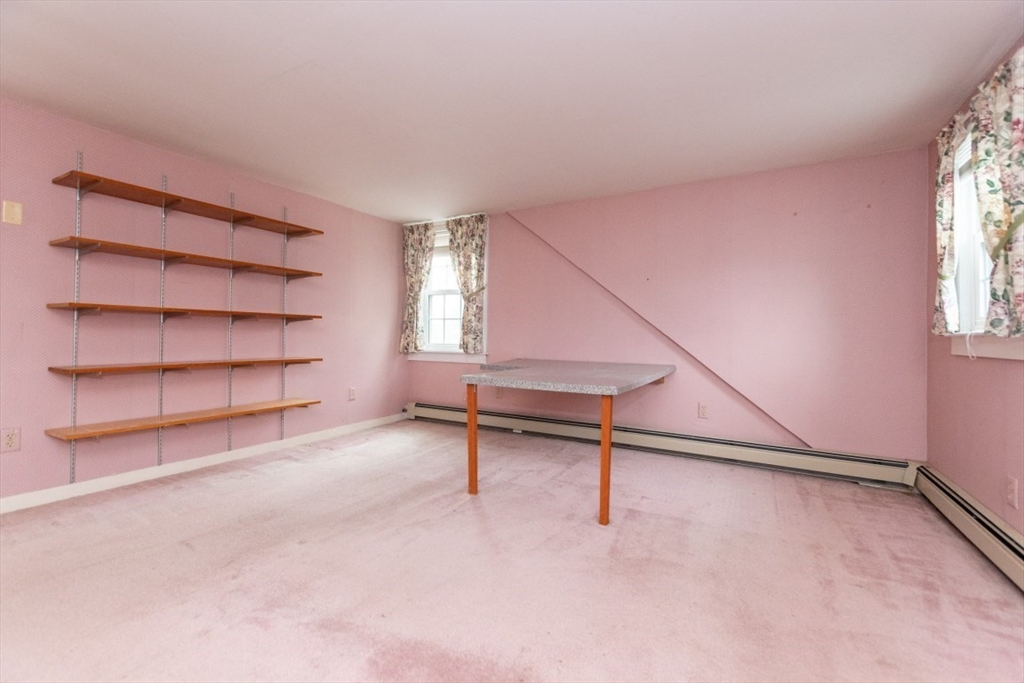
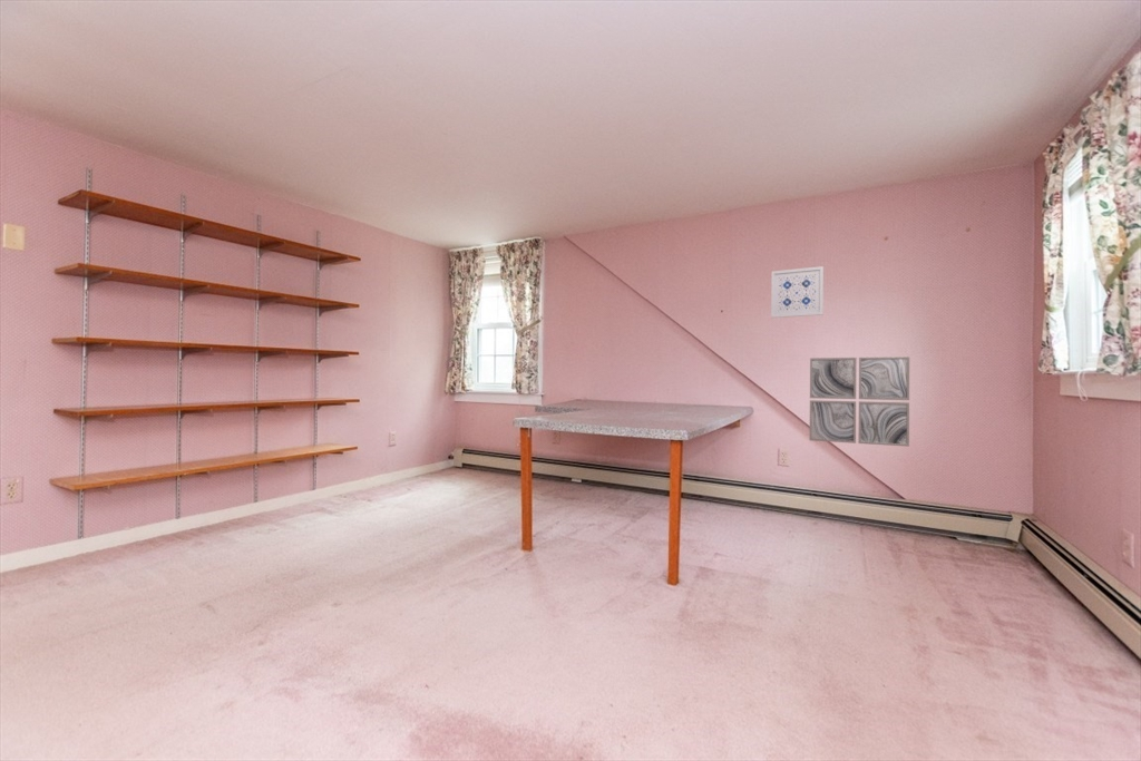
+ wall art [809,355,910,448]
+ wall art [770,265,825,319]
